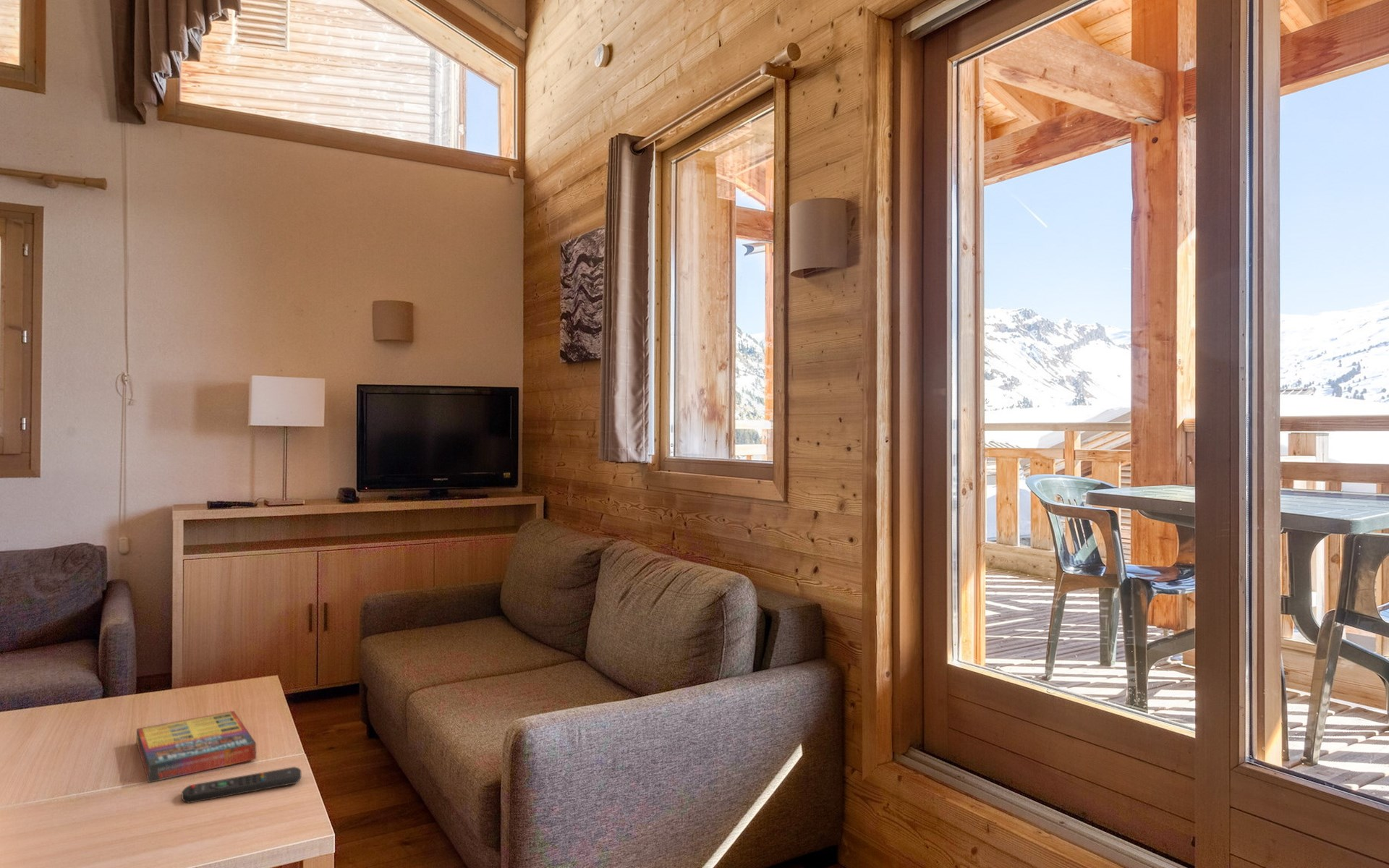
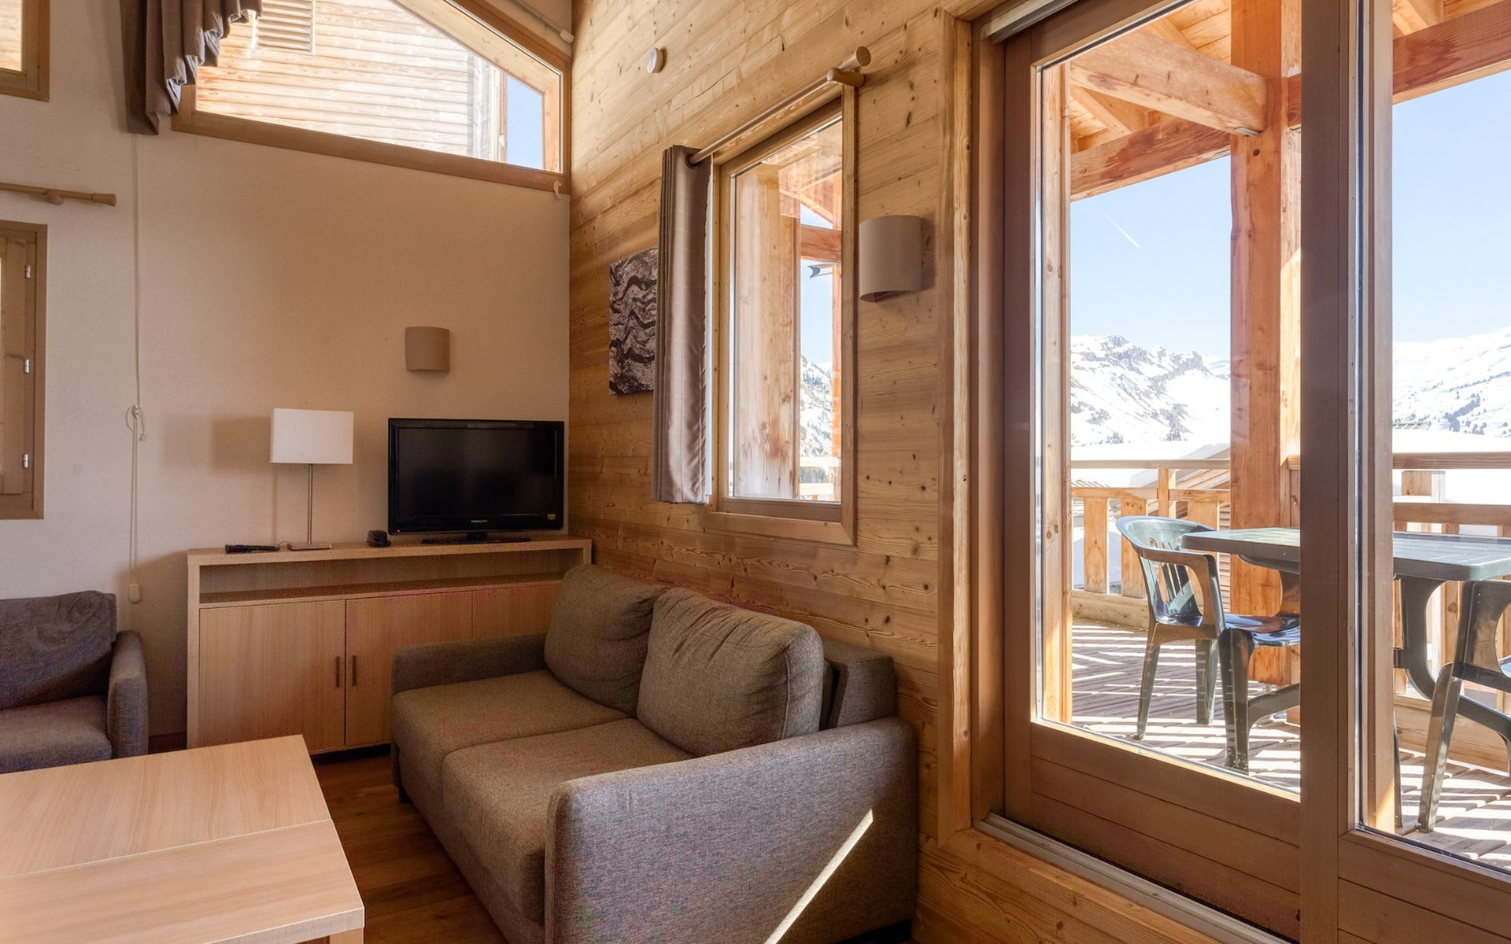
- remote control [182,766,302,804]
- game compilation box [136,710,257,783]
